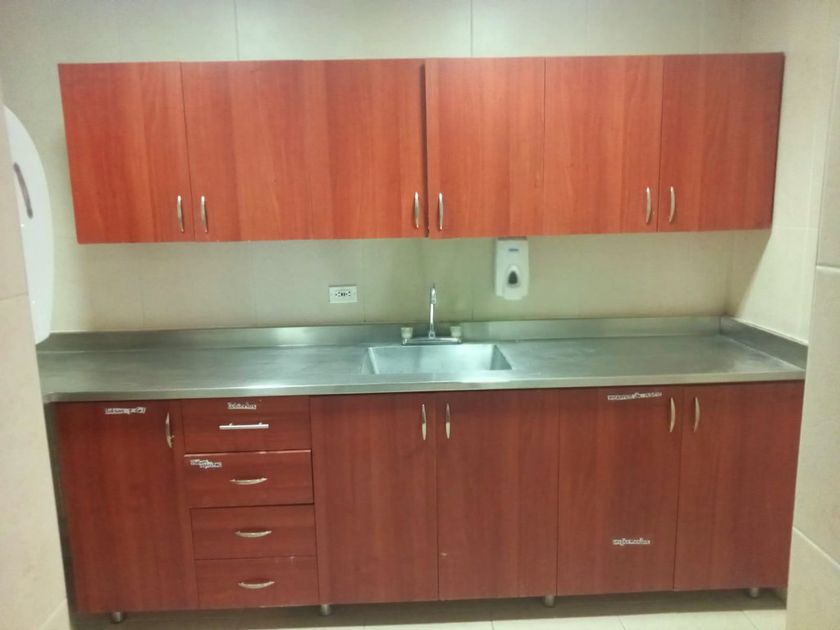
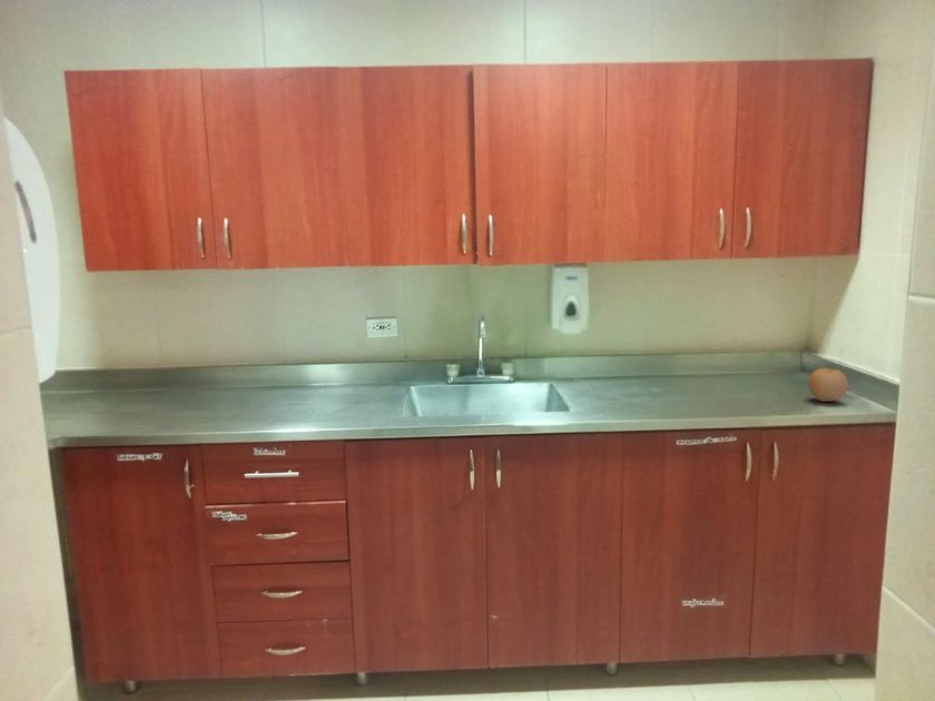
+ fruit [807,367,849,403]
